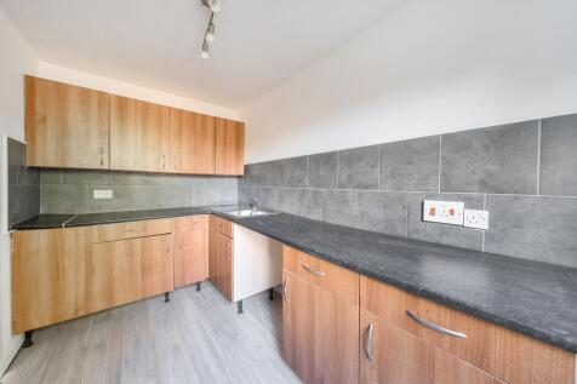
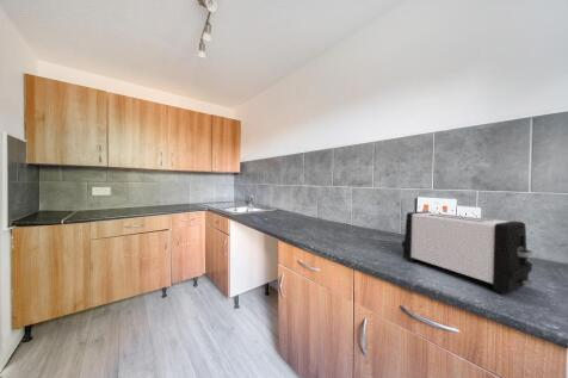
+ toaster [401,210,533,295]
